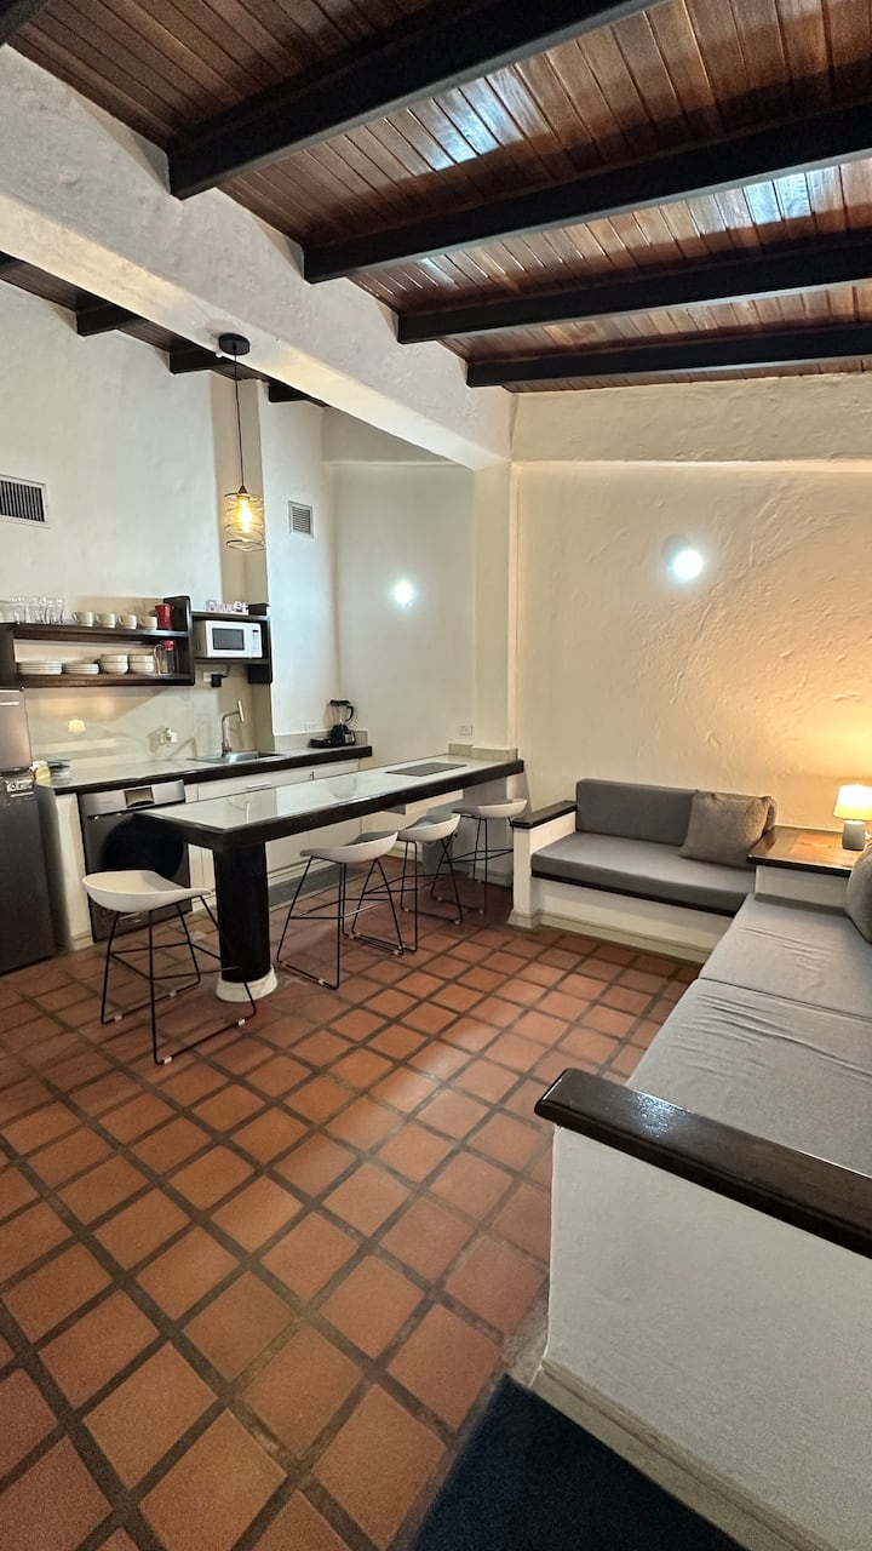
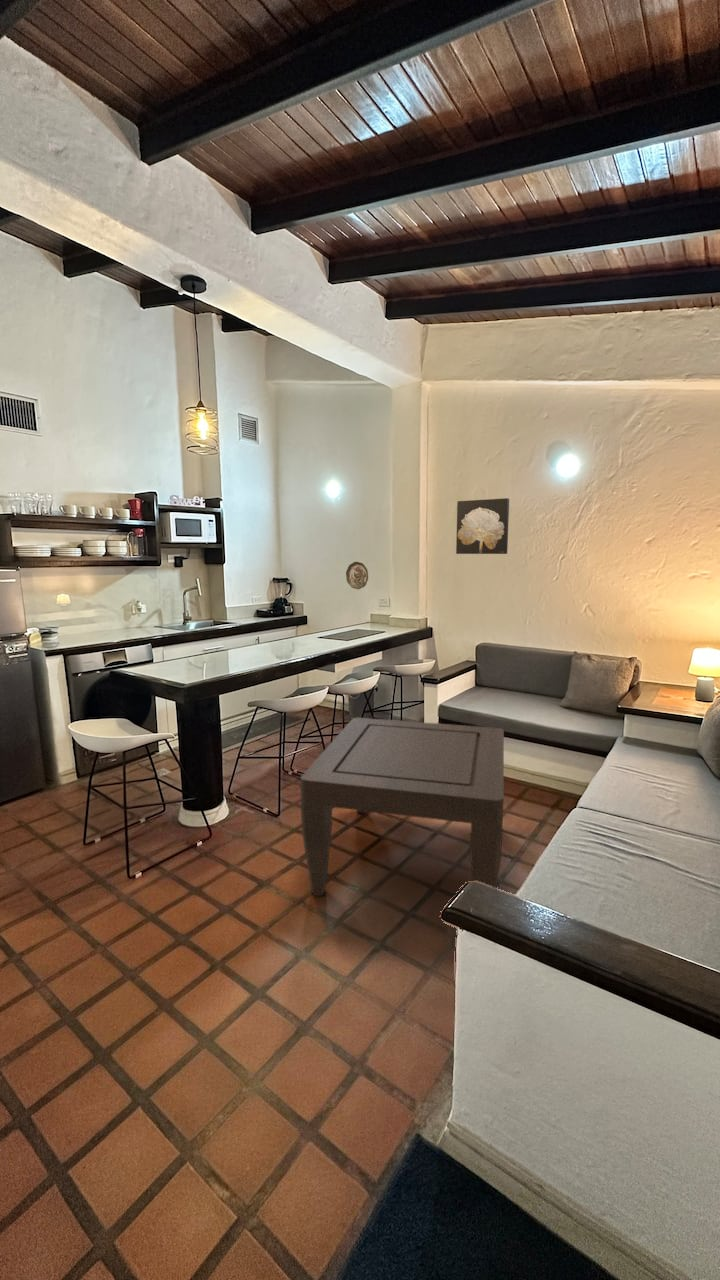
+ decorative plate [345,561,369,590]
+ wall art [455,497,510,555]
+ coffee table [299,717,505,898]
